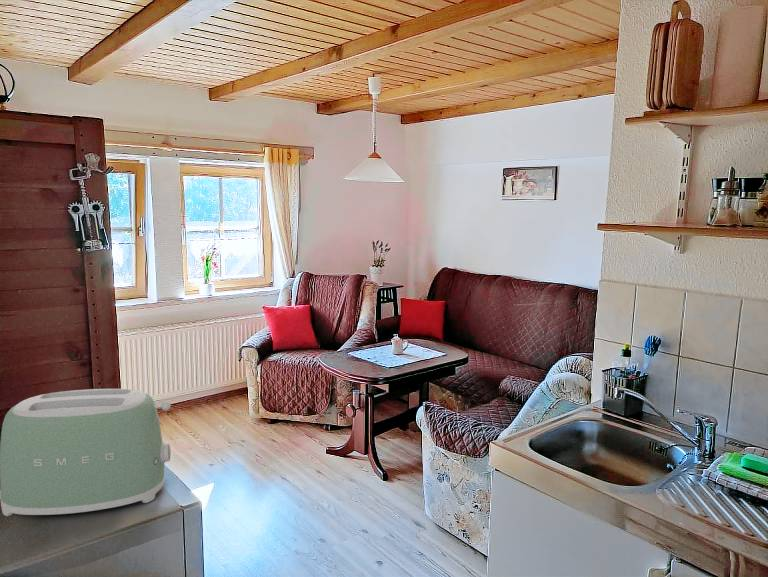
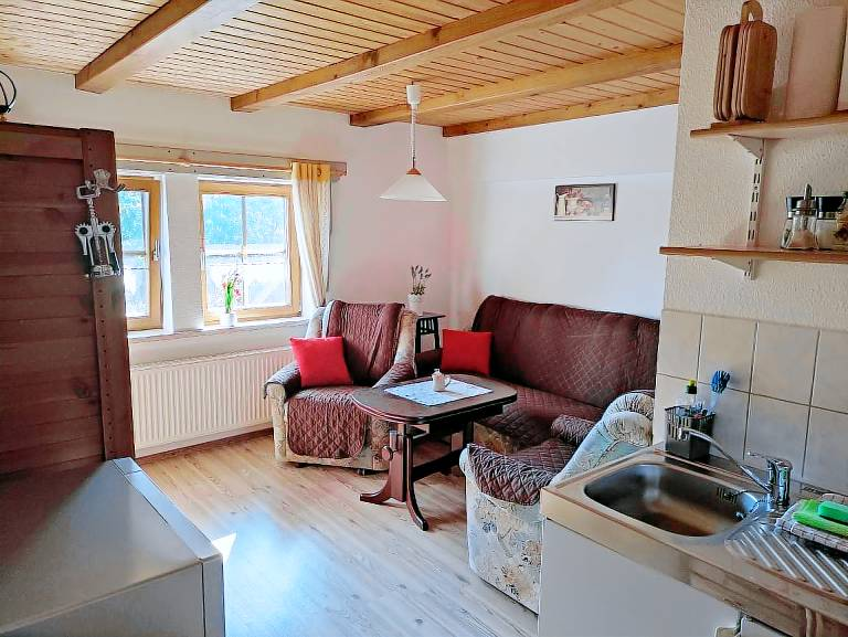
- toaster [0,388,172,517]
